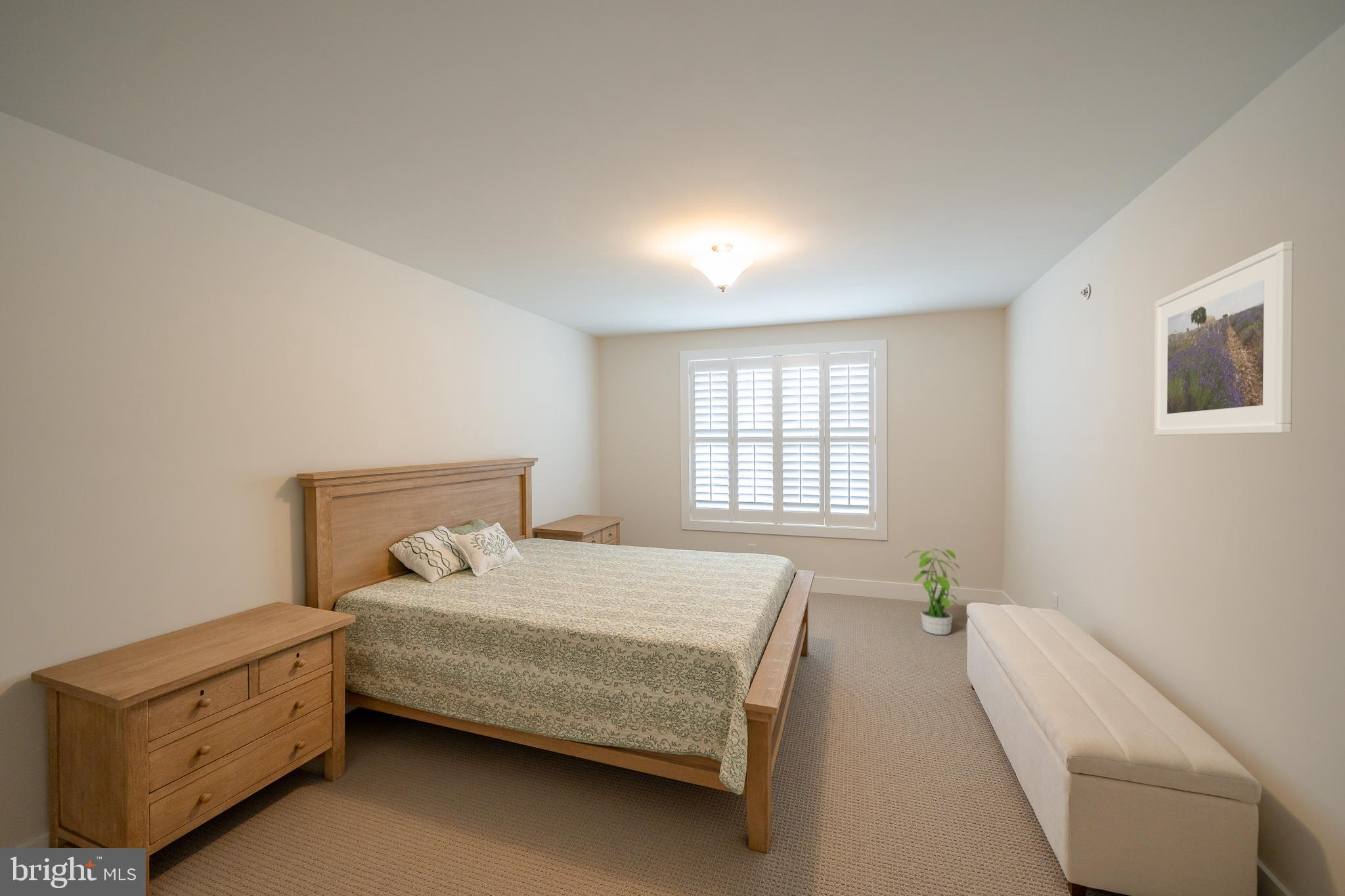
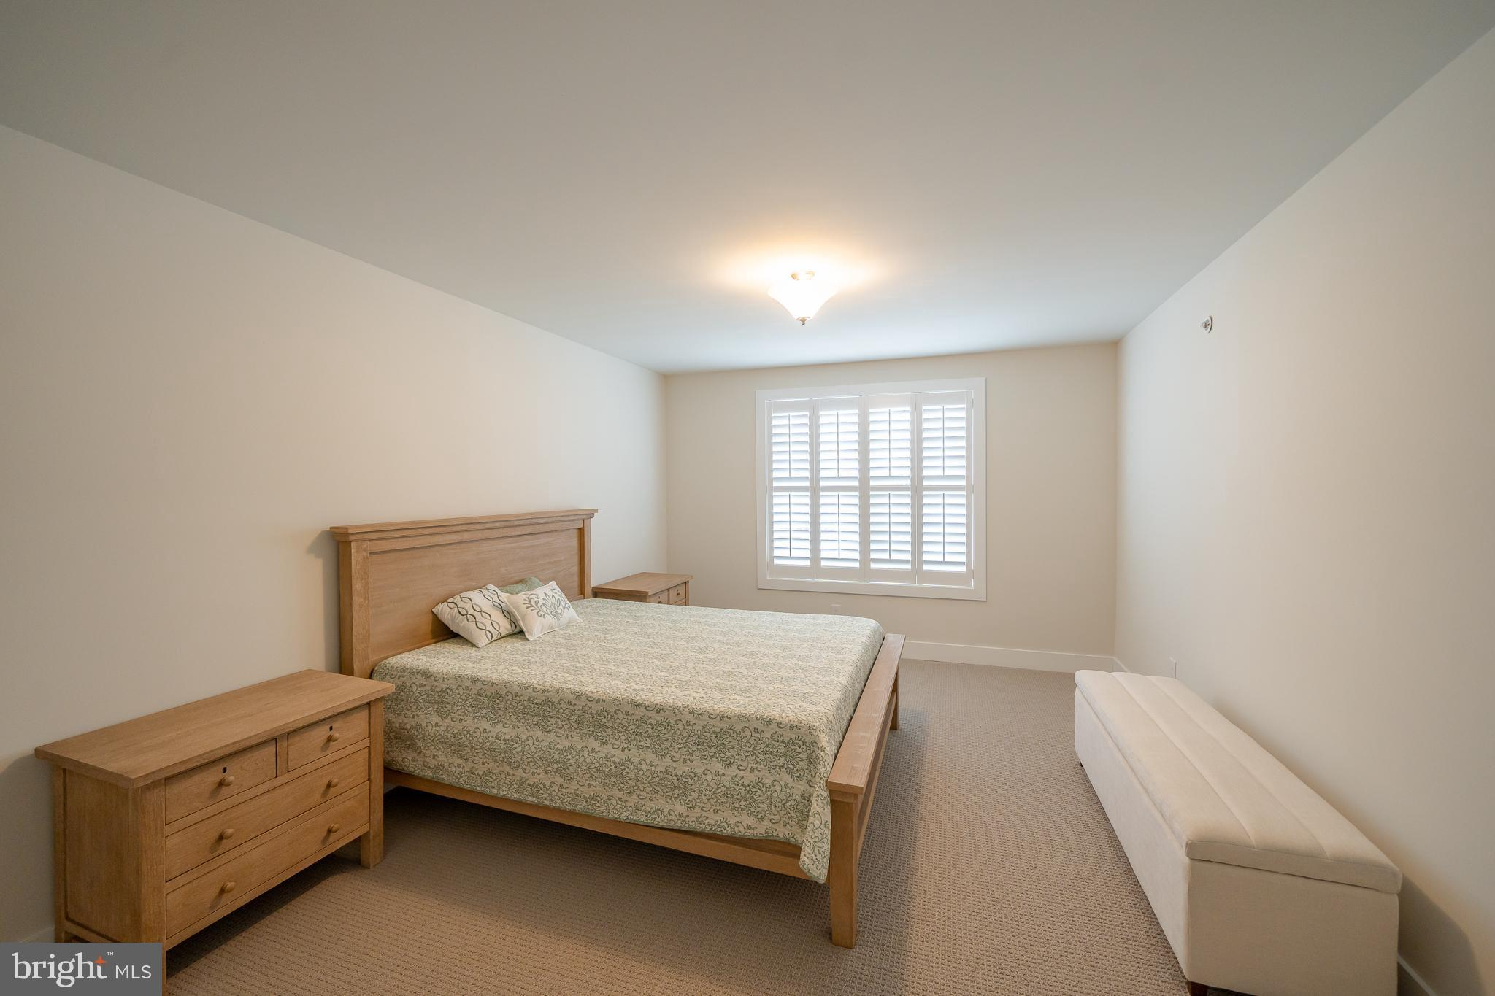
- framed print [1154,240,1294,437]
- potted plant [902,545,961,635]
